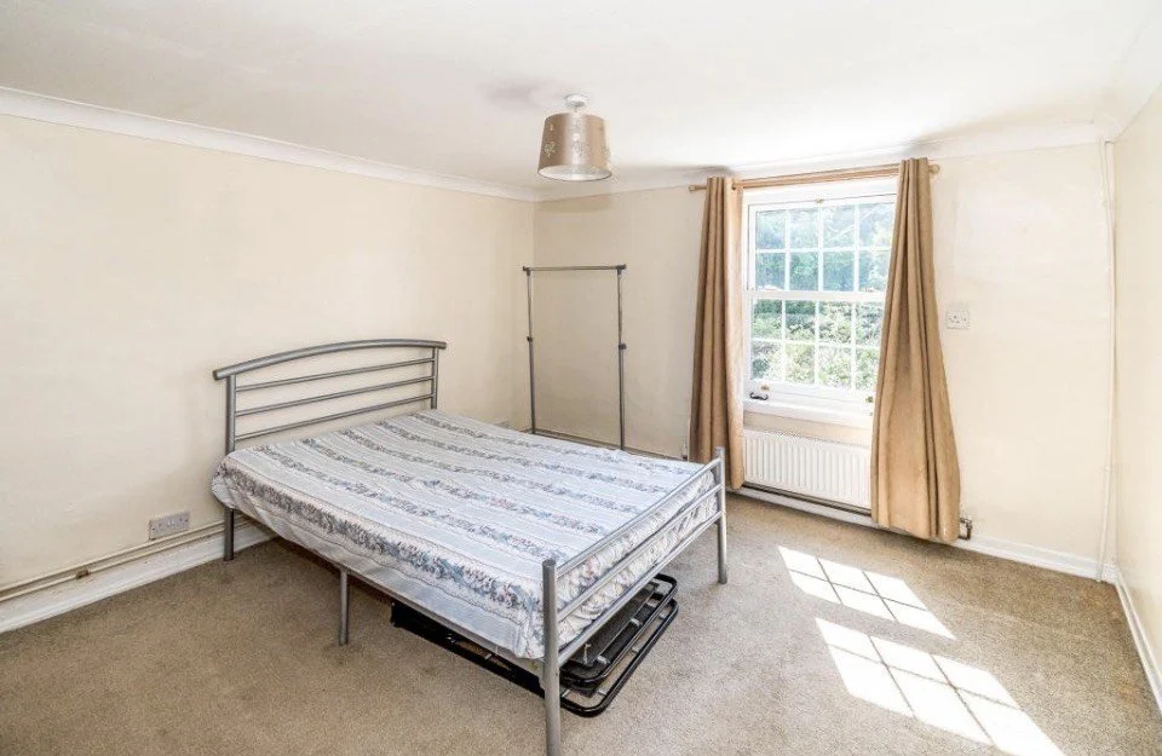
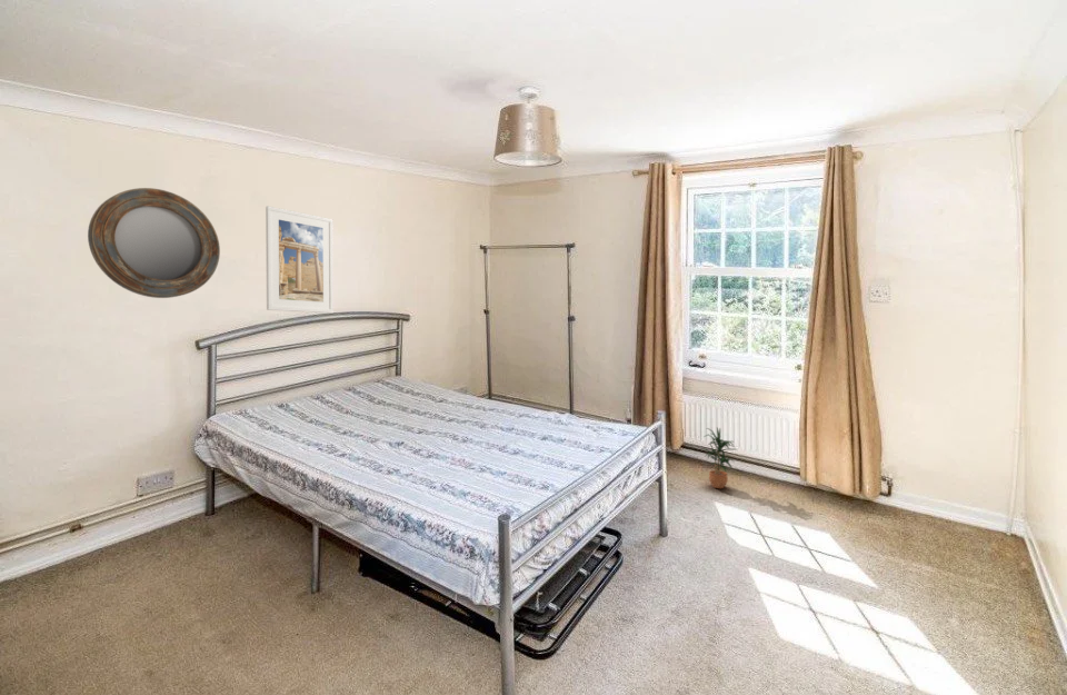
+ potted plant [700,426,738,489]
+ home mirror [87,187,221,299]
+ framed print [265,205,335,314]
